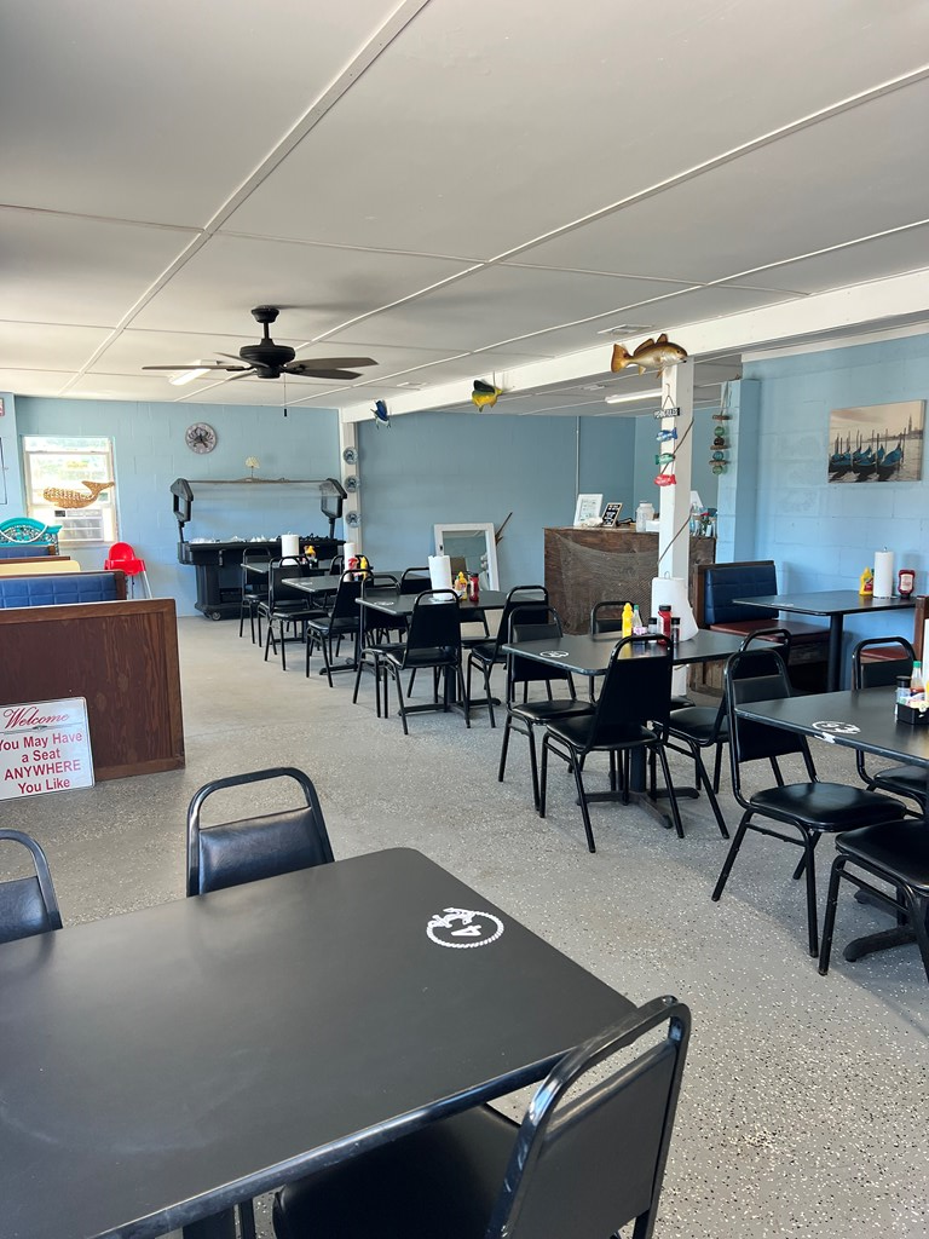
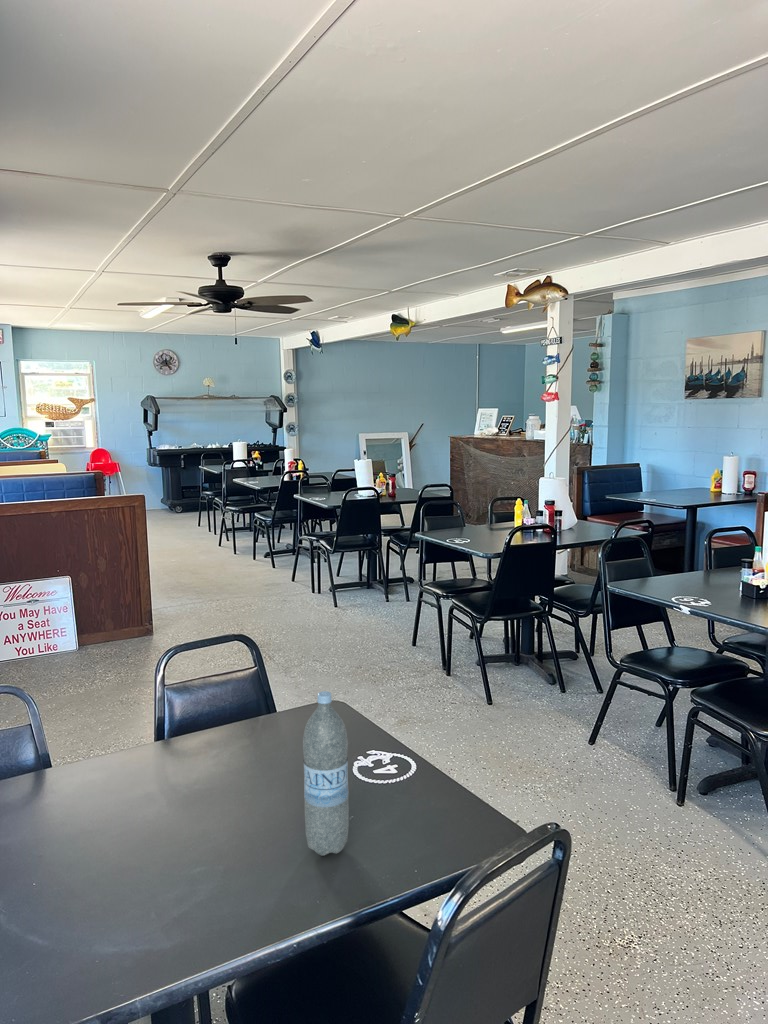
+ water bottle [302,690,350,857]
